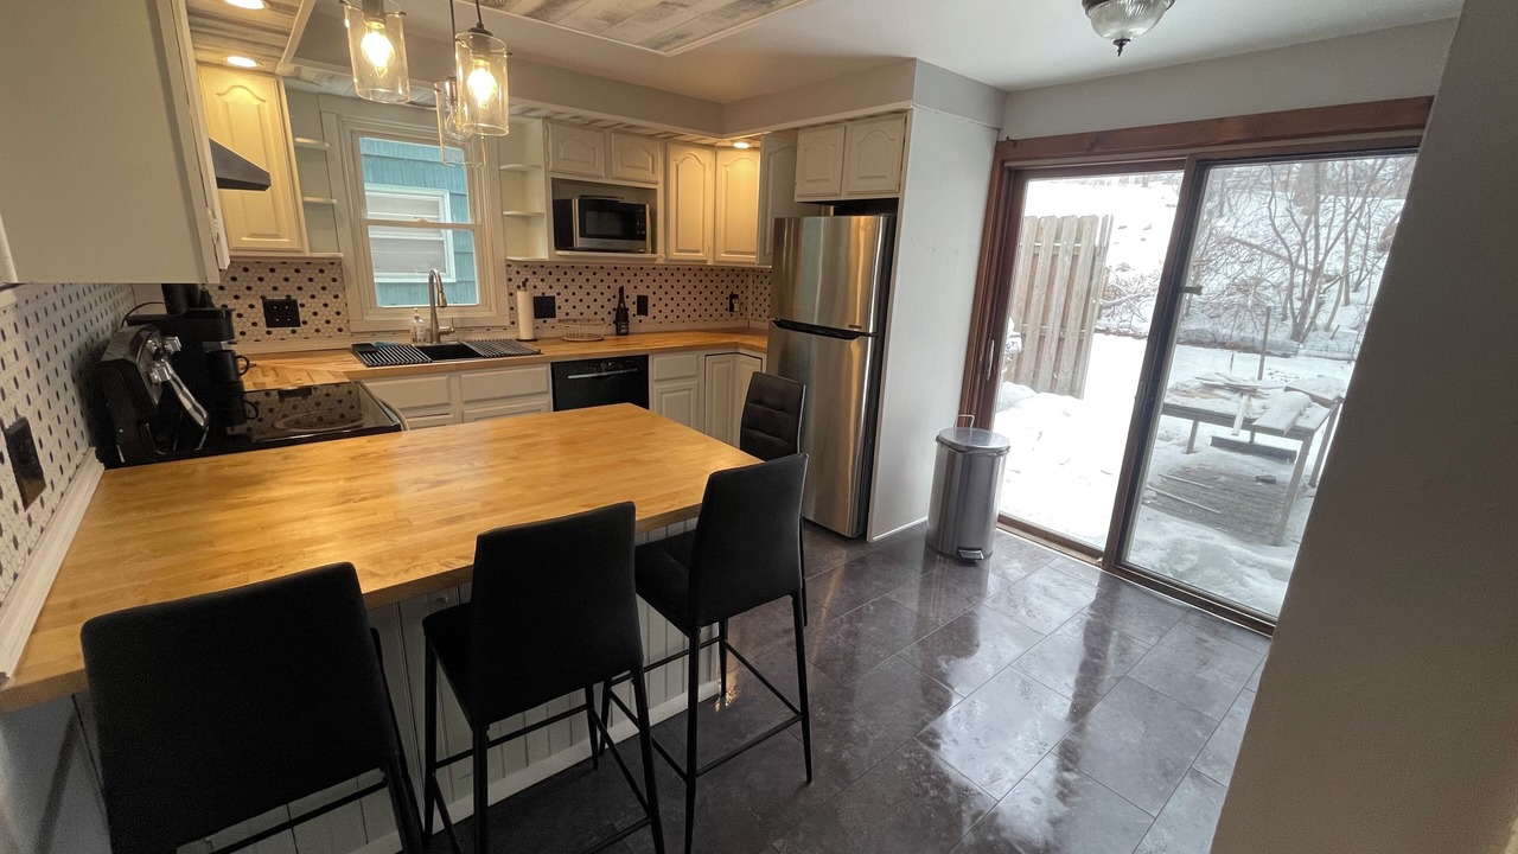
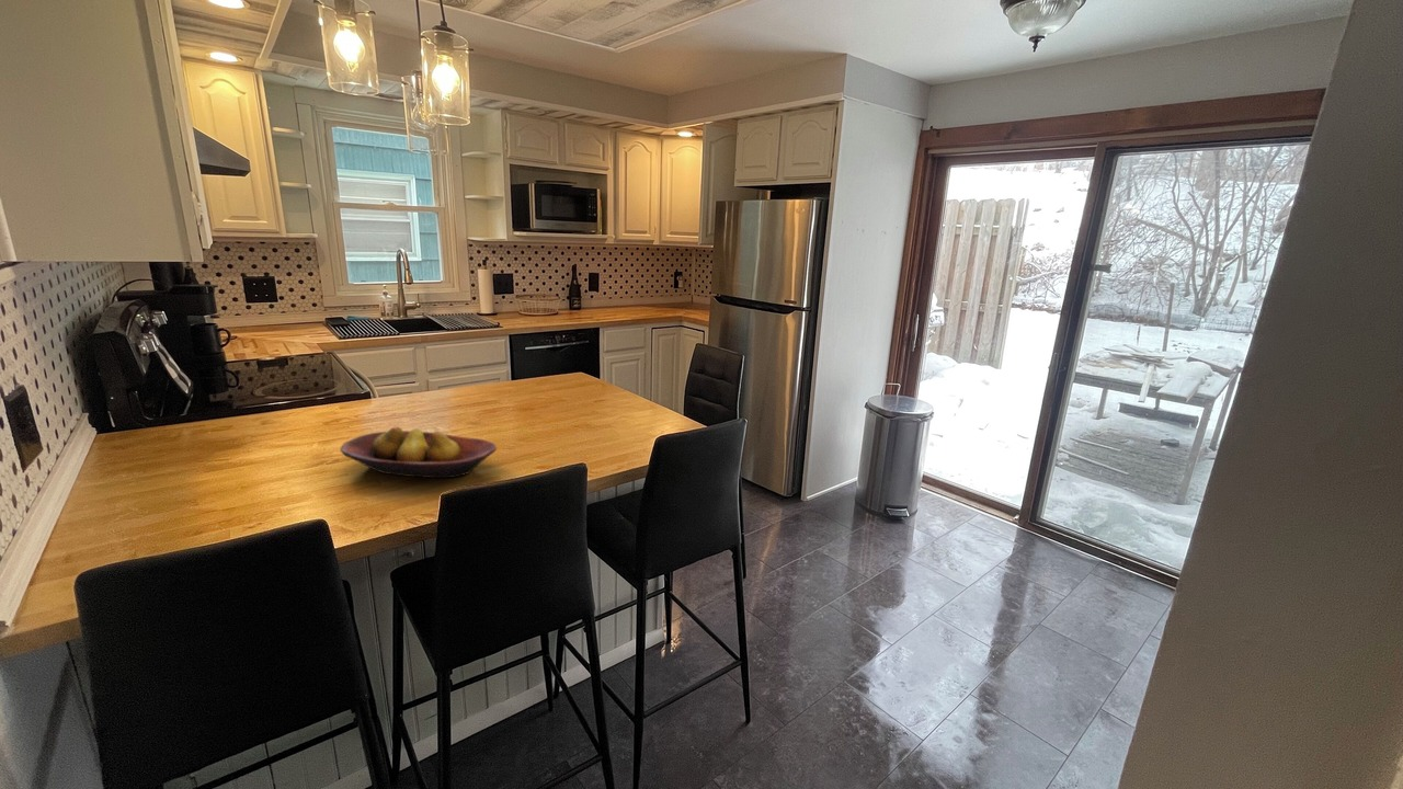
+ fruit bowl [339,425,498,479]
